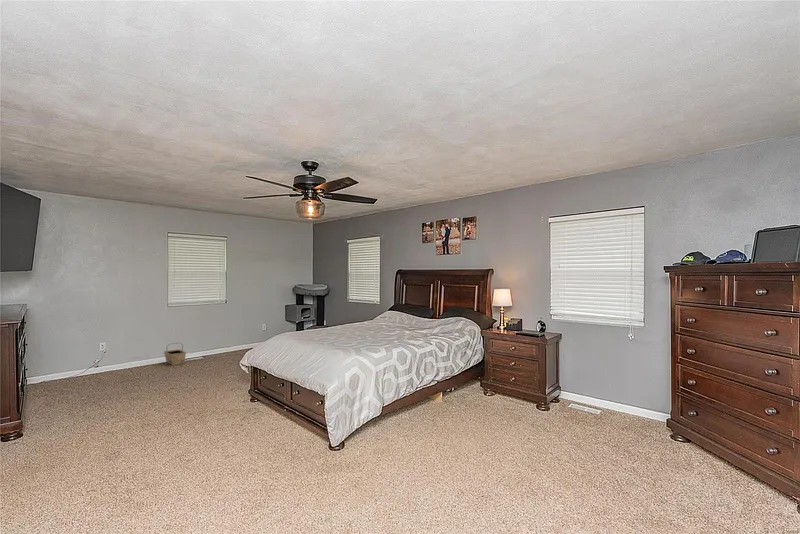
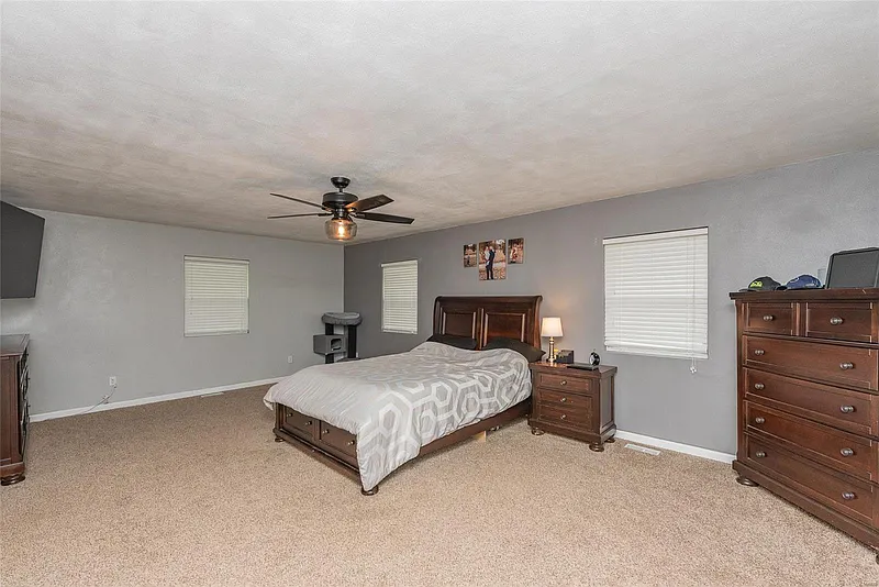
- basket [163,342,187,366]
